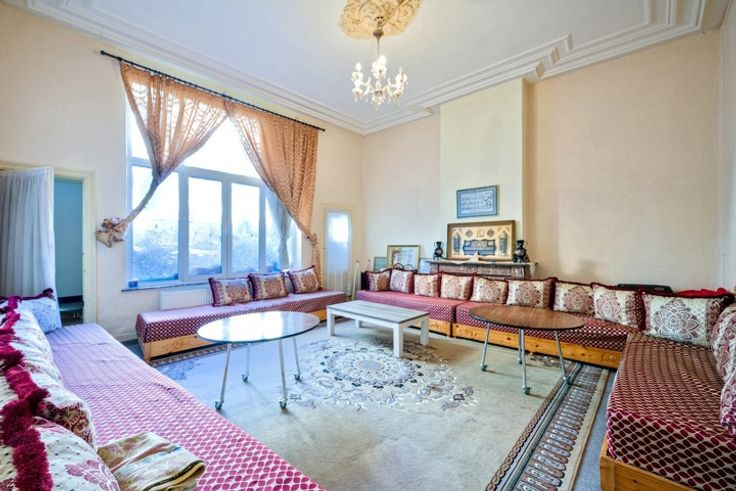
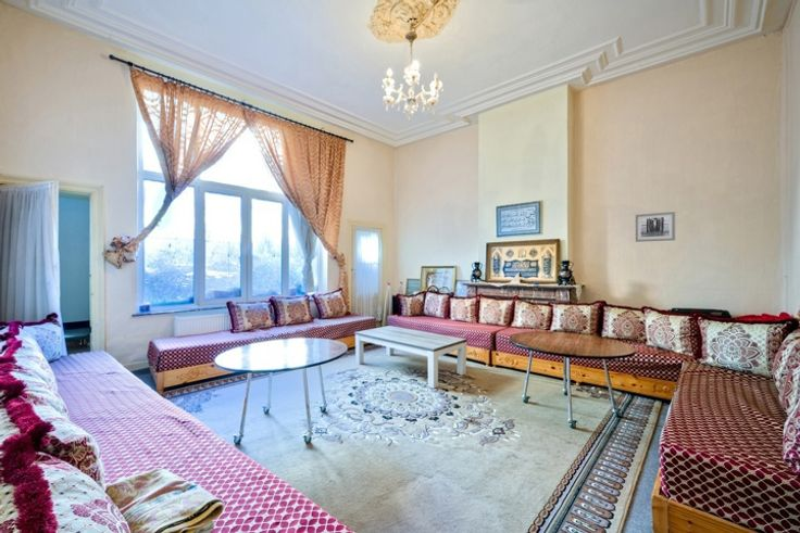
+ wall art [635,211,676,243]
